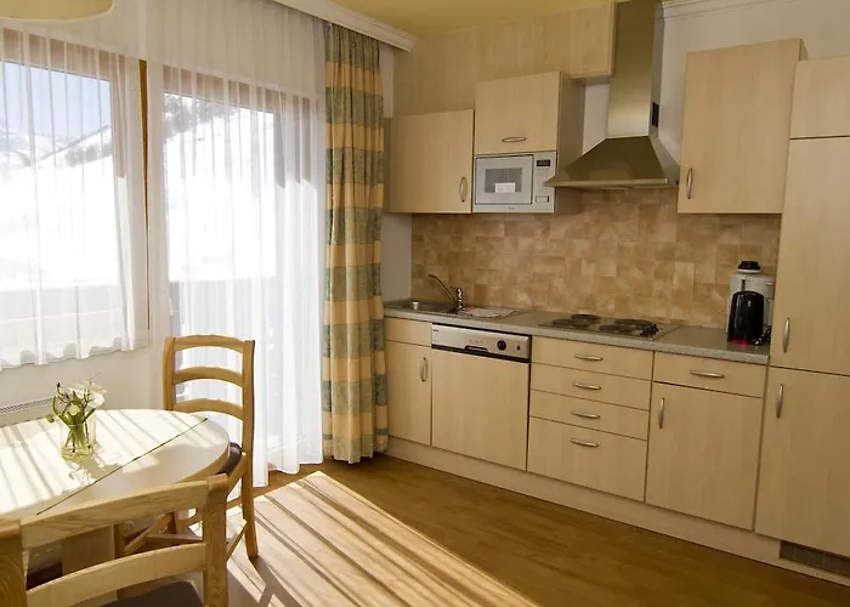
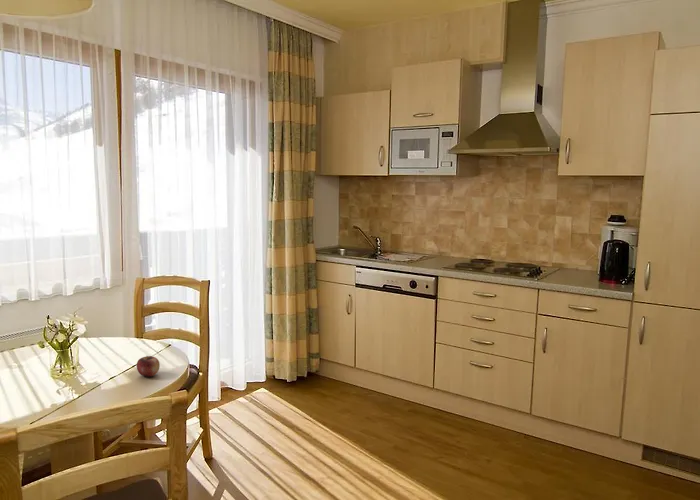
+ apple [136,355,161,378]
